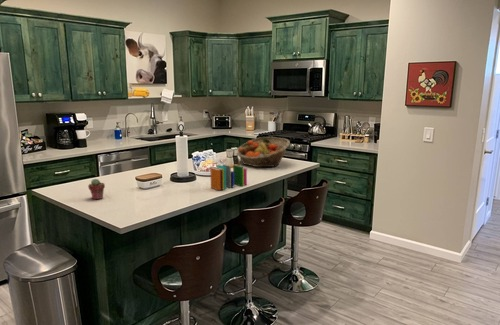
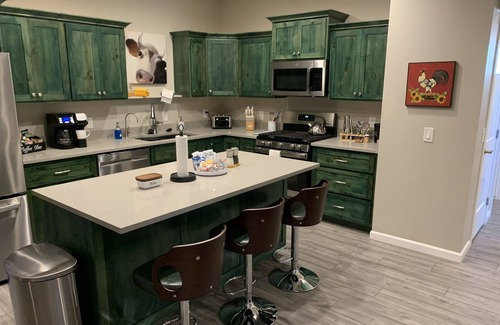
- potted succulent [87,178,106,200]
- book [209,164,248,191]
- fruit basket [236,136,291,168]
